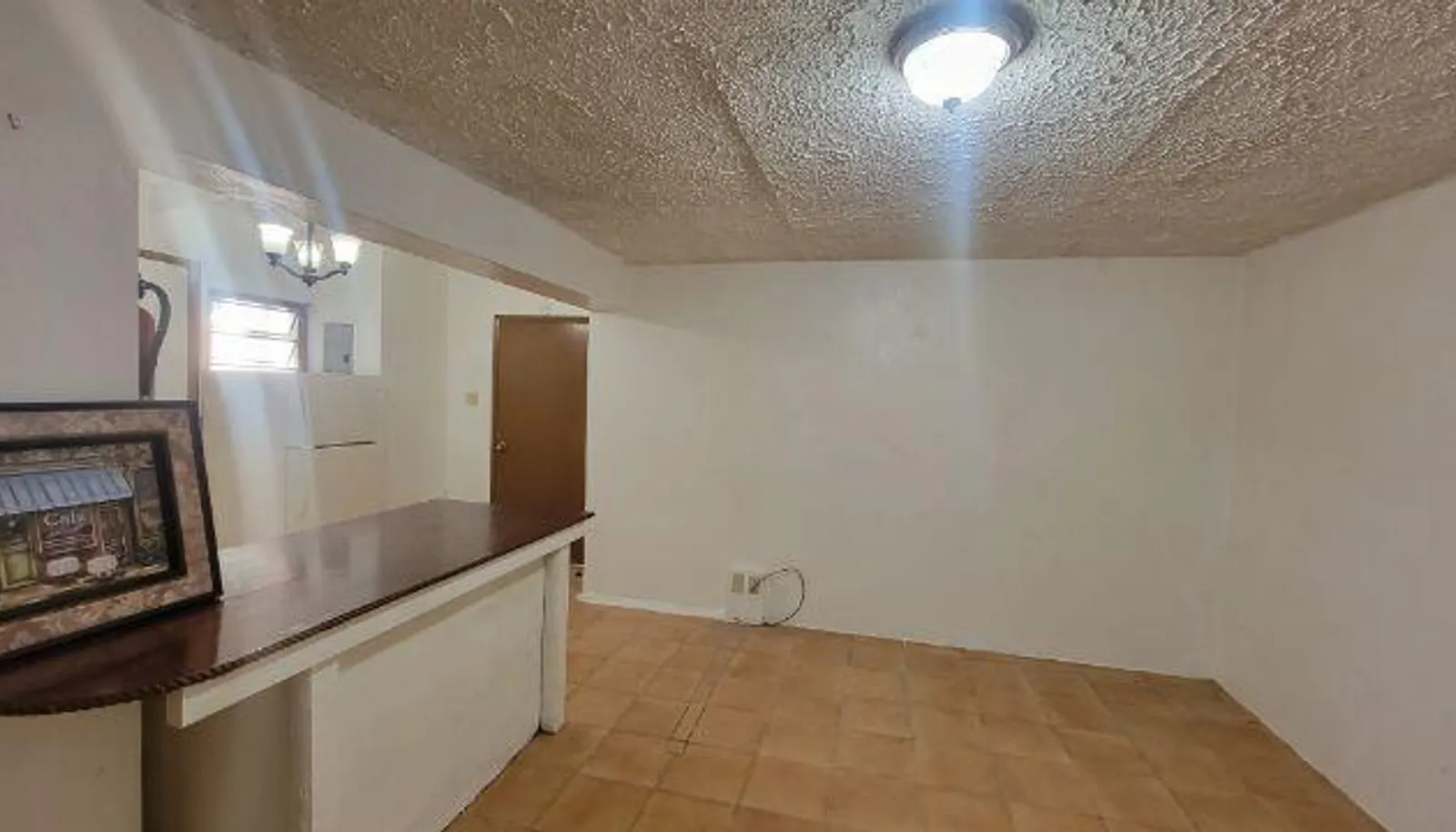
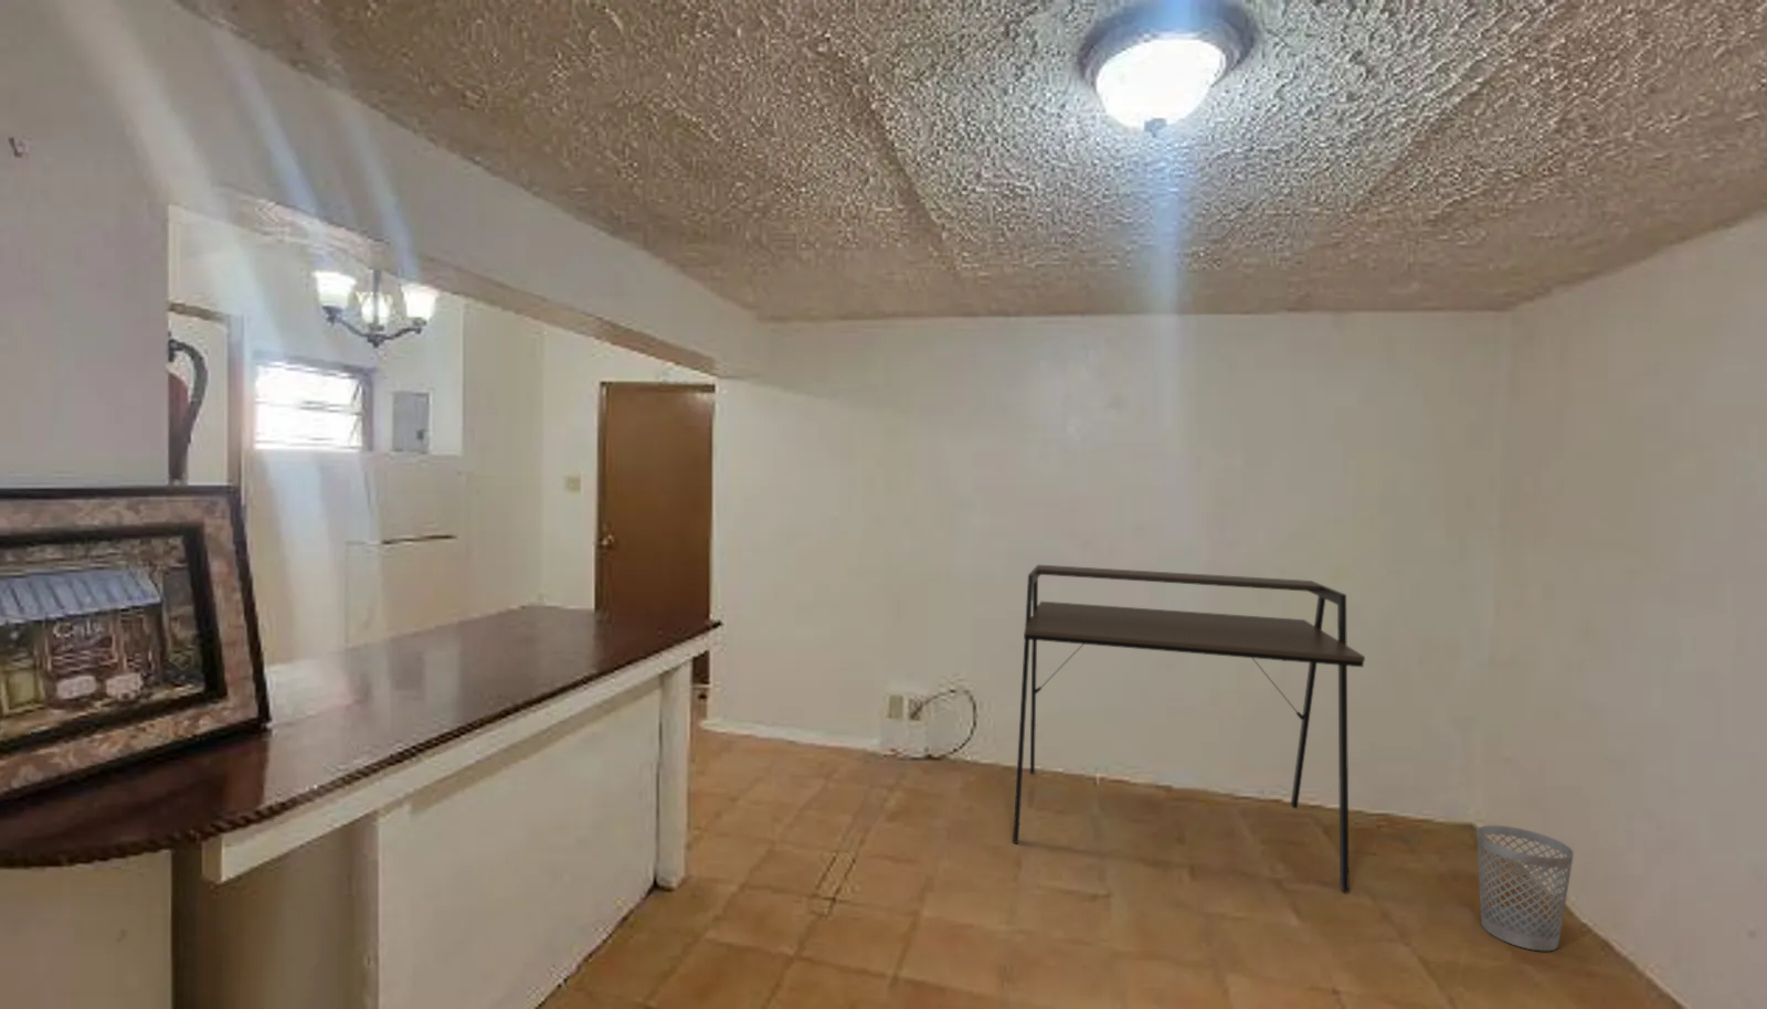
+ desk [1012,564,1367,893]
+ wastebasket [1476,825,1575,952]
